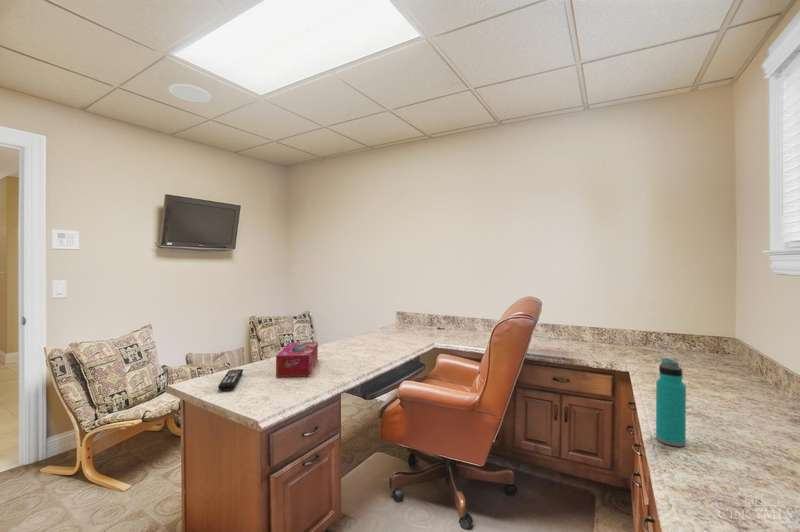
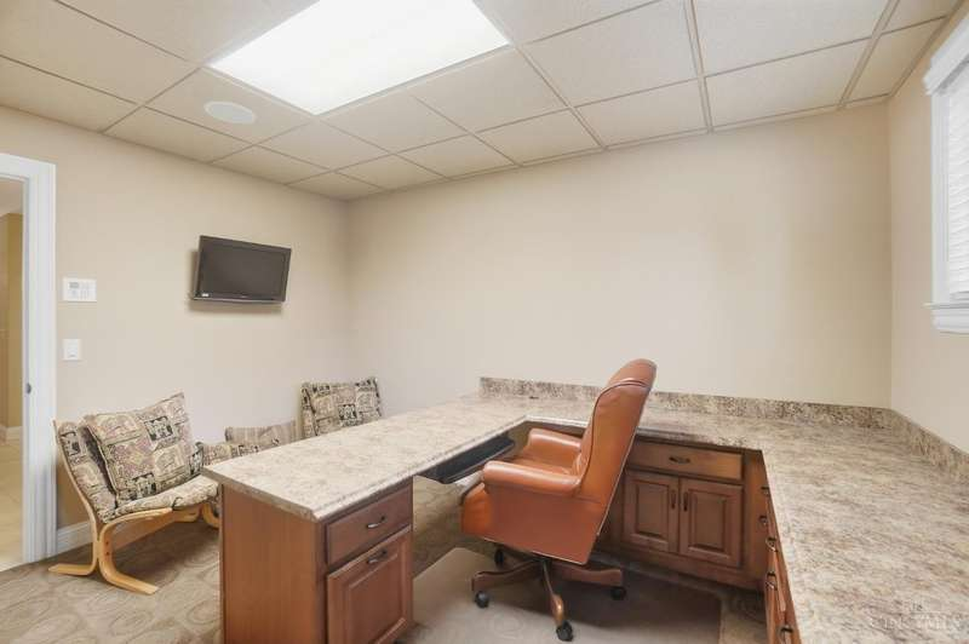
- tissue box [275,341,319,378]
- remote control [217,368,244,392]
- water bottle [655,357,687,448]
